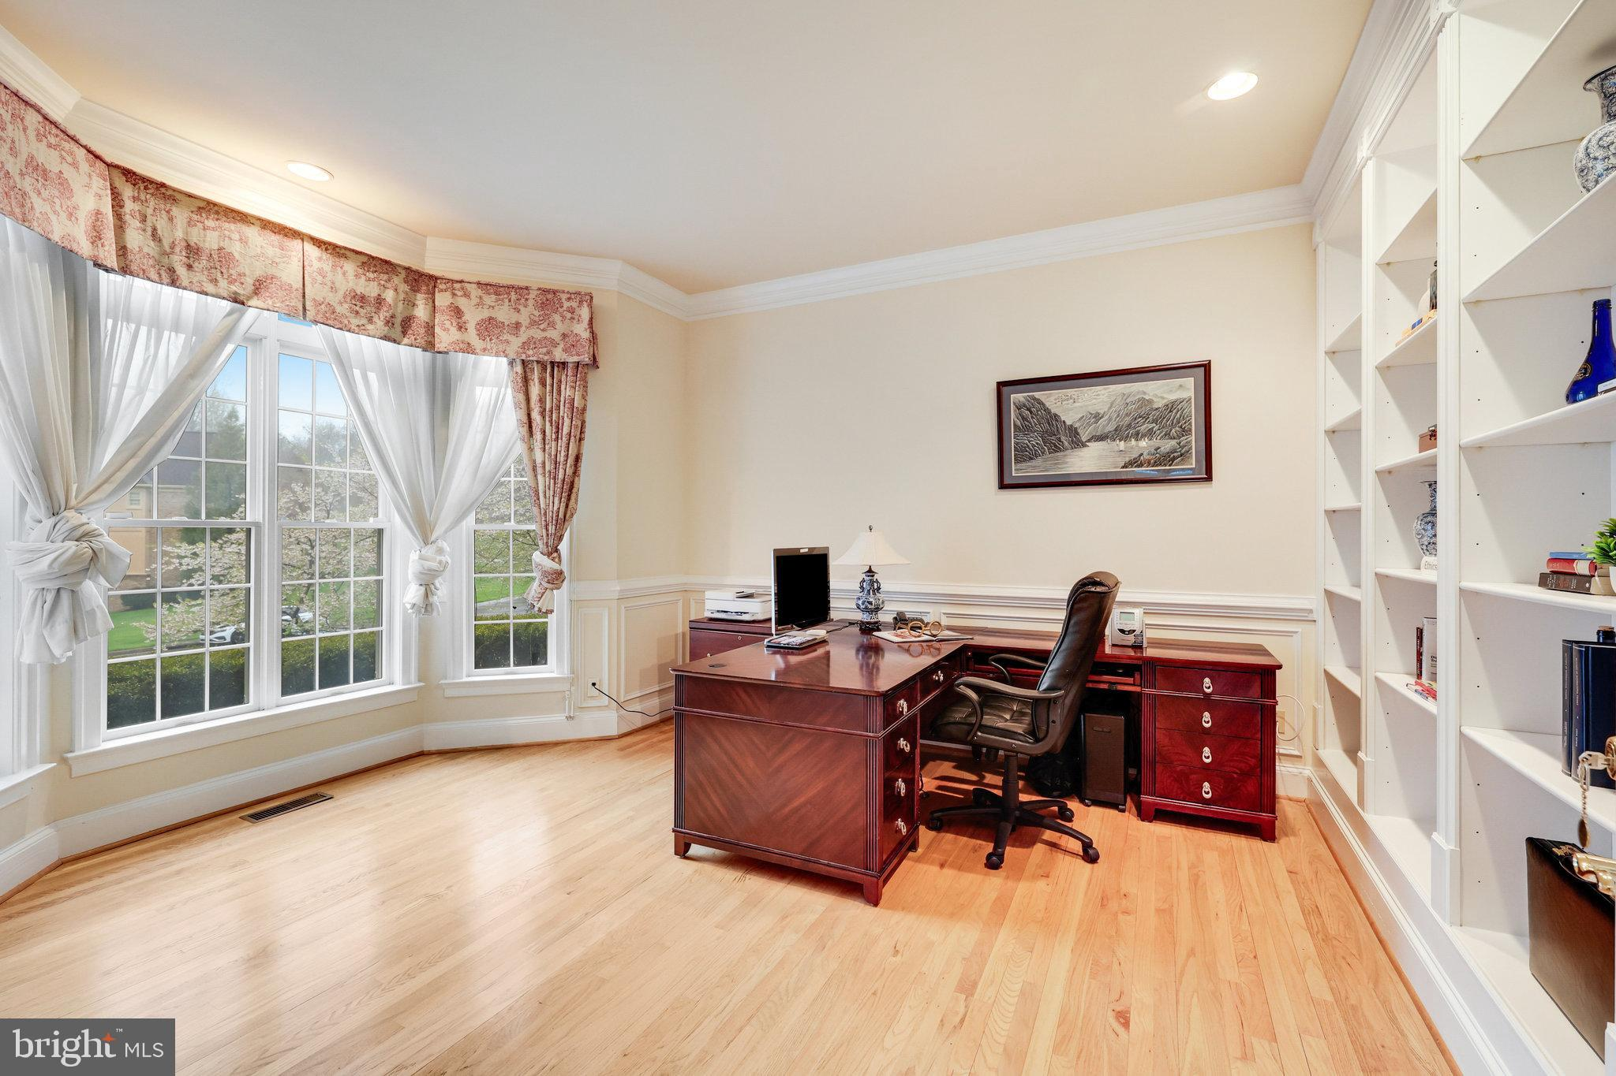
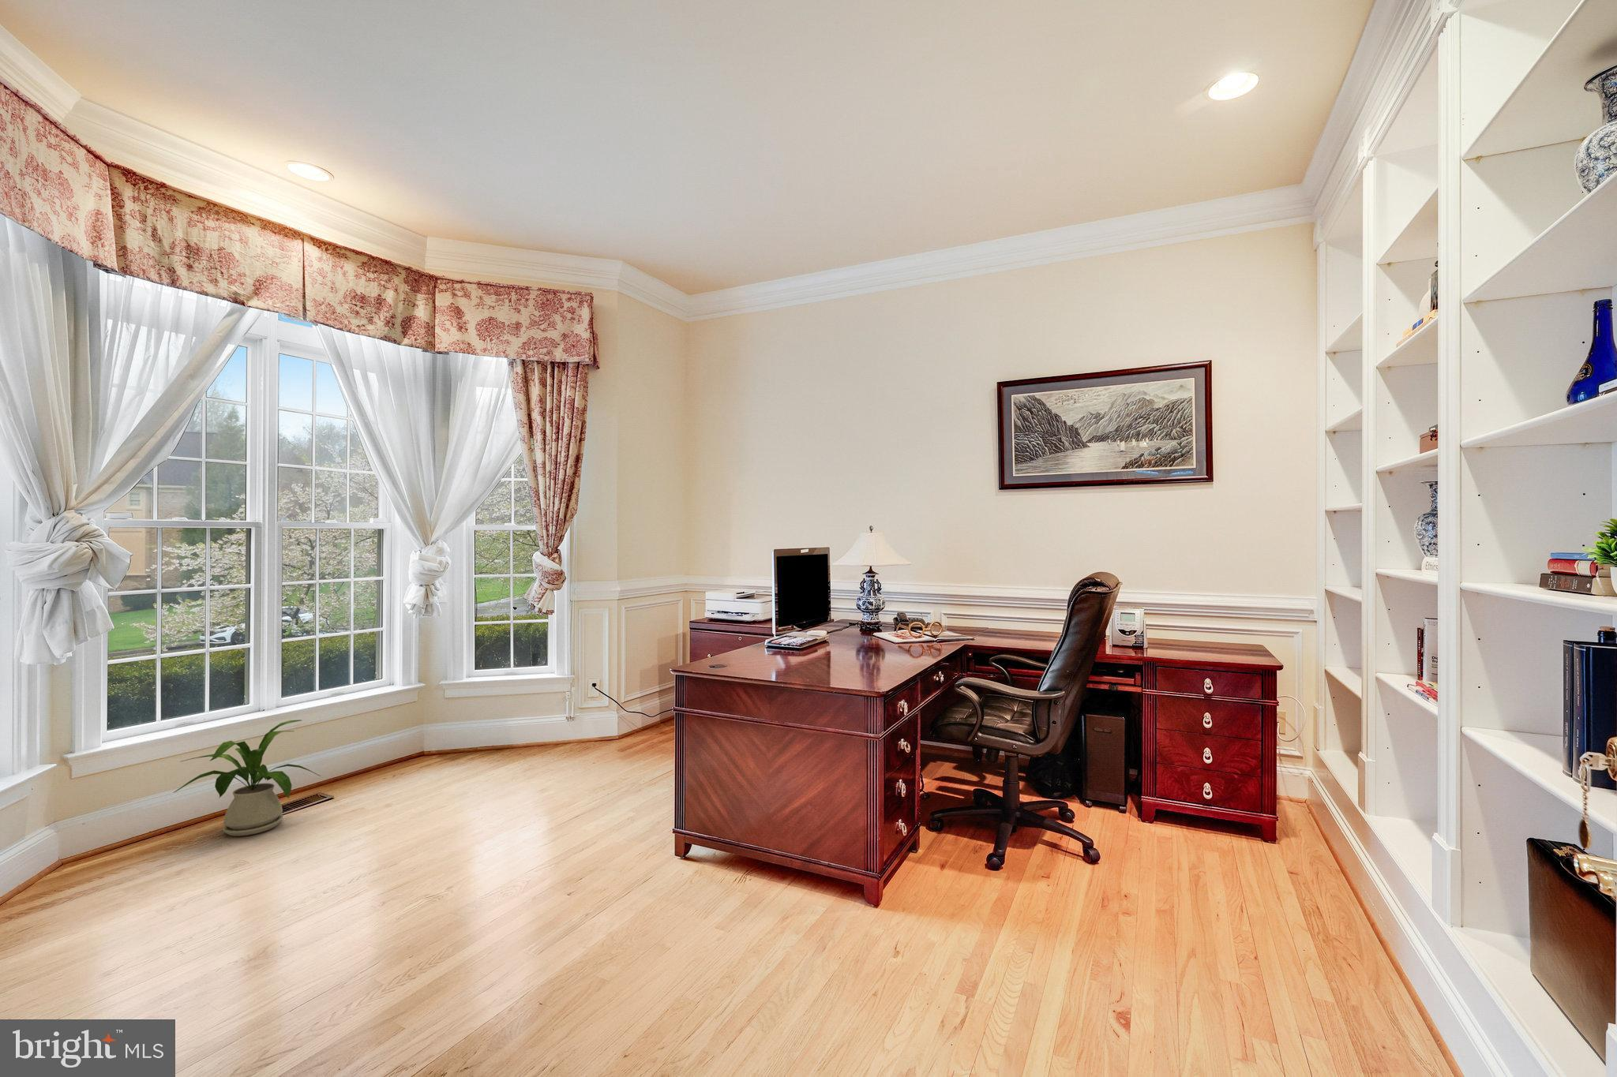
+ house plant [172,720,321,837]
